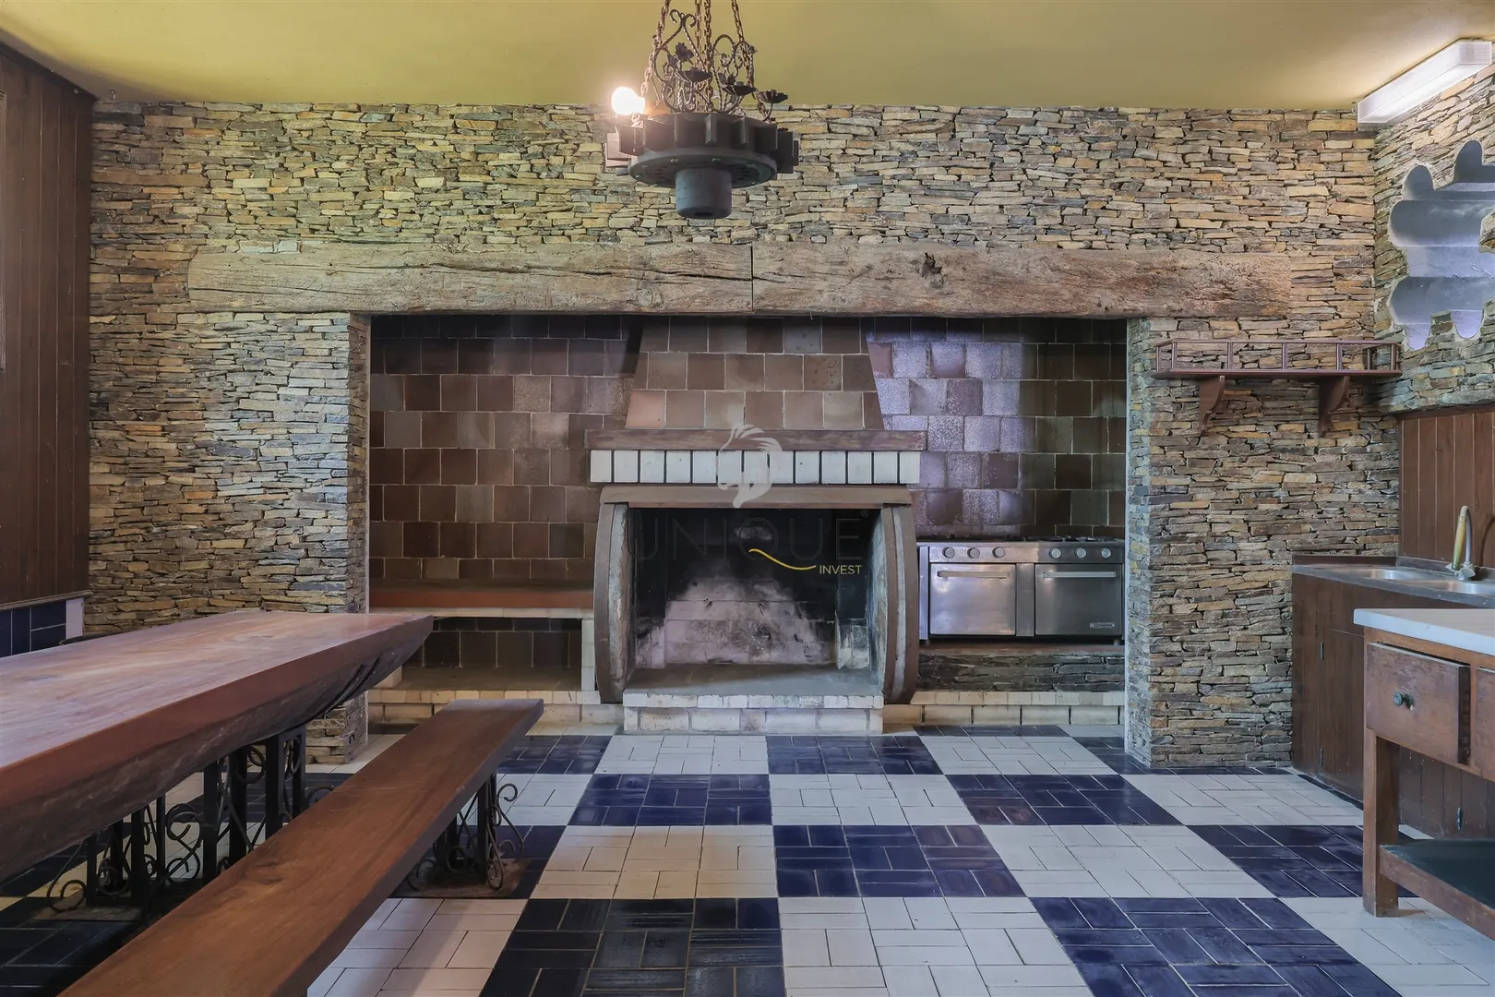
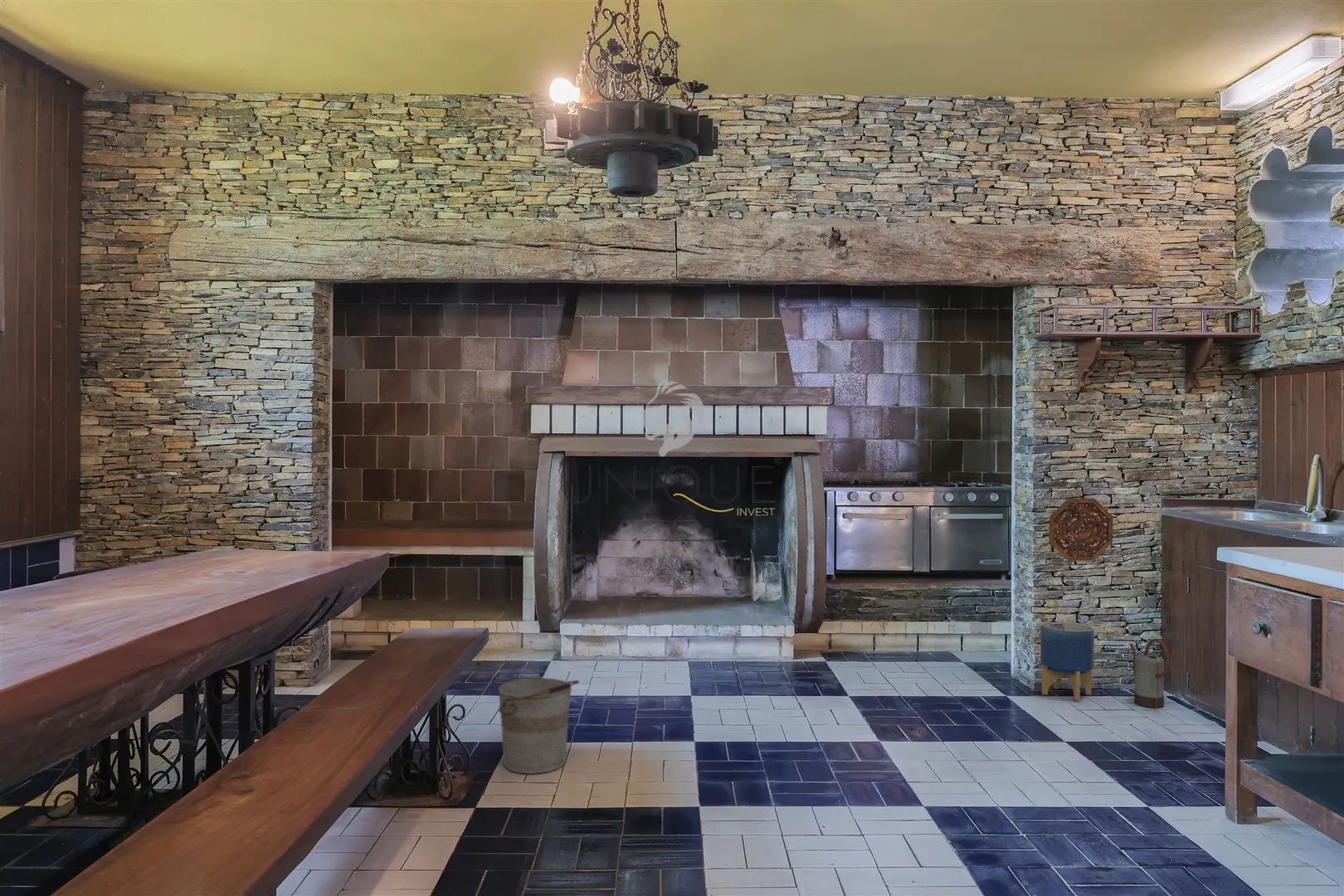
+ planter [1040,621,1095,702]
+ watering can [1129,638,1171,709]
+ bucket [498,677,580,775]
+ decorative platter [1048,498,1114,562]
